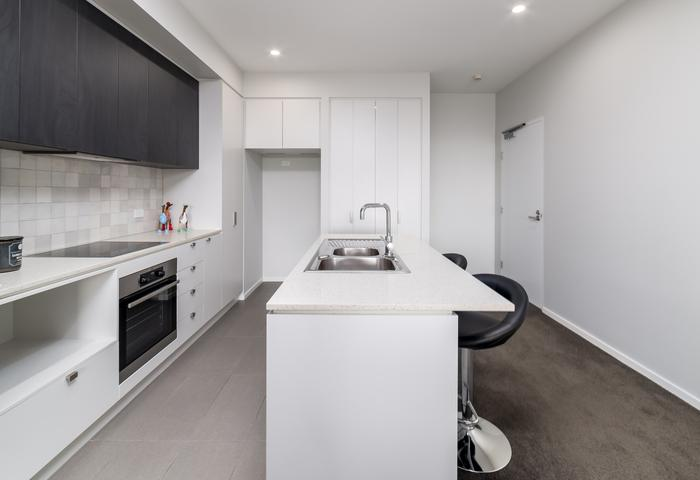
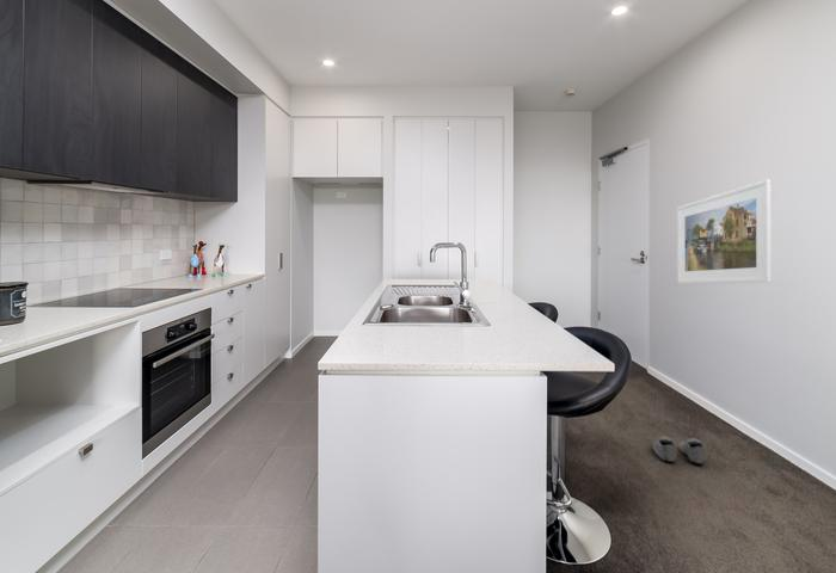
+ shoe [651,436,707,464]
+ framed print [676,178,773,284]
